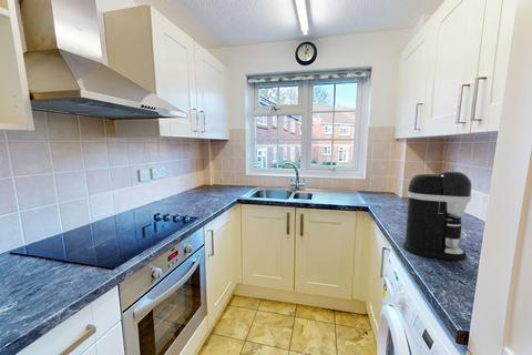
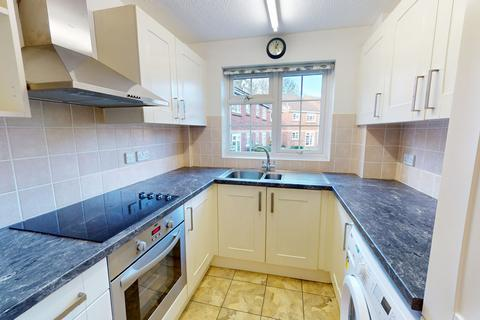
- coffee maker [402,170,473,262]
